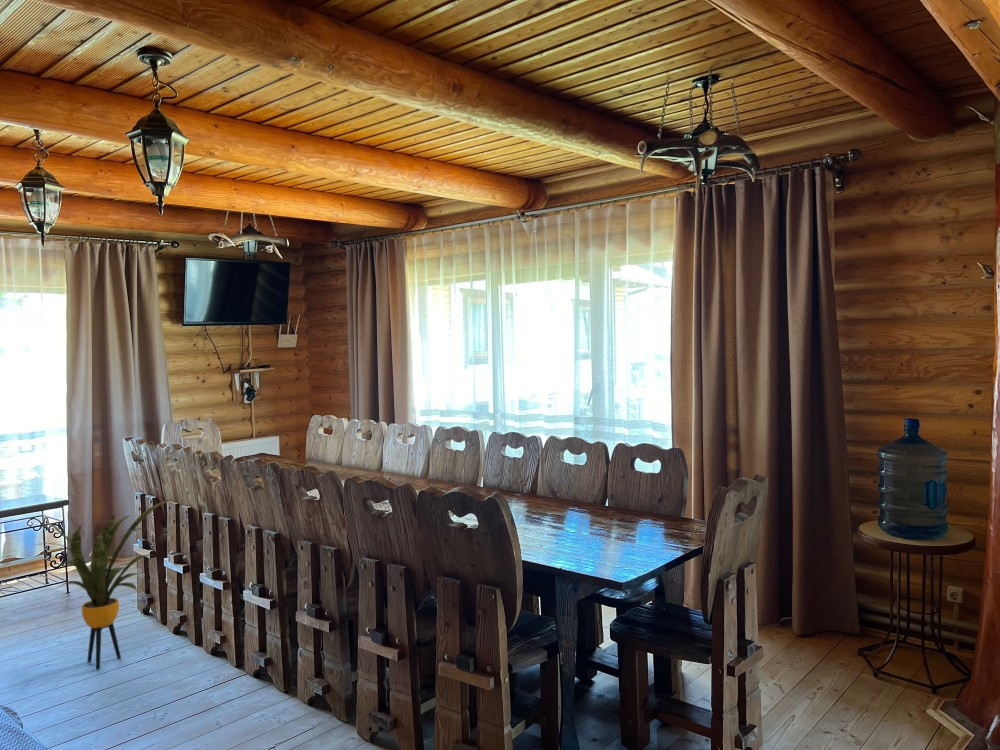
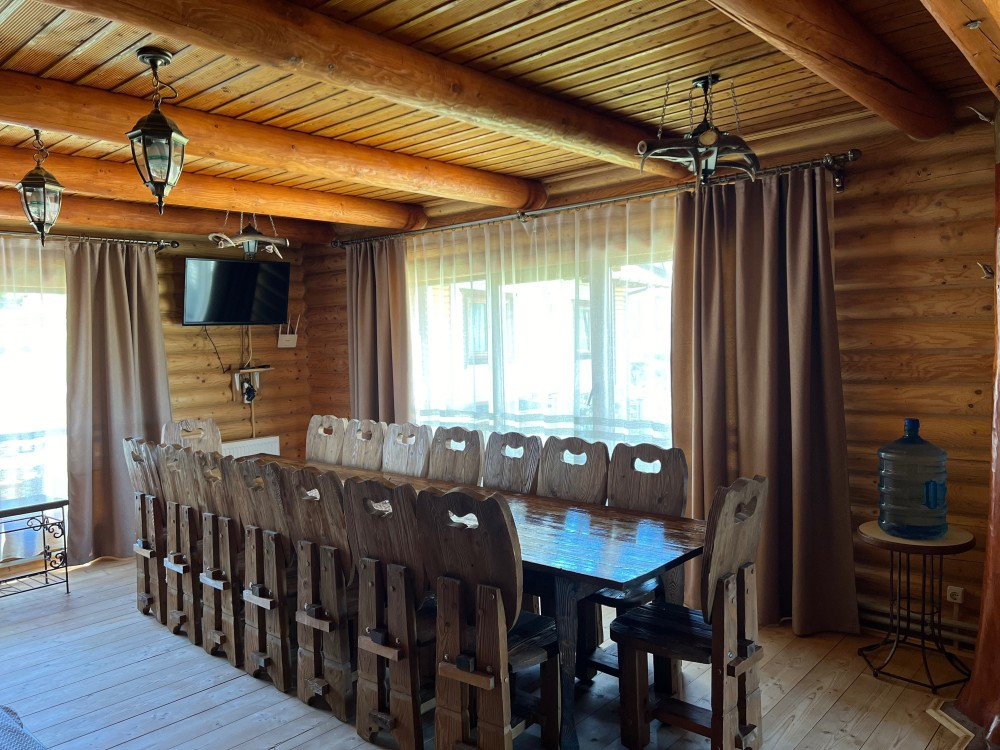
- house plant [34,497,176,670]
